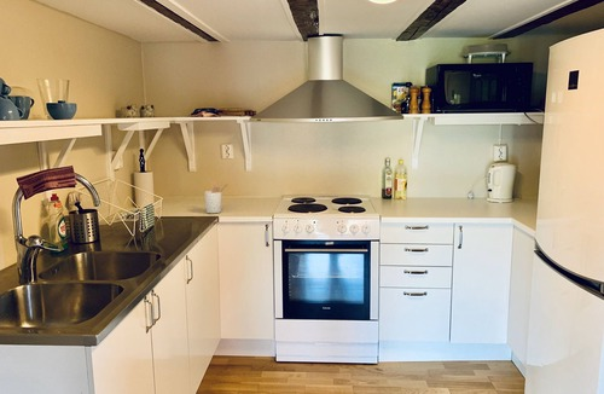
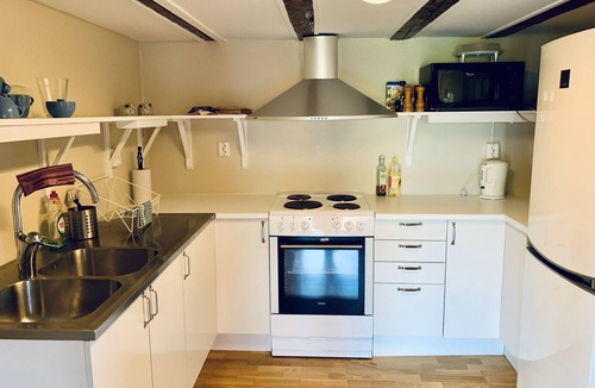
- utensil holder [204,180,230,214]
